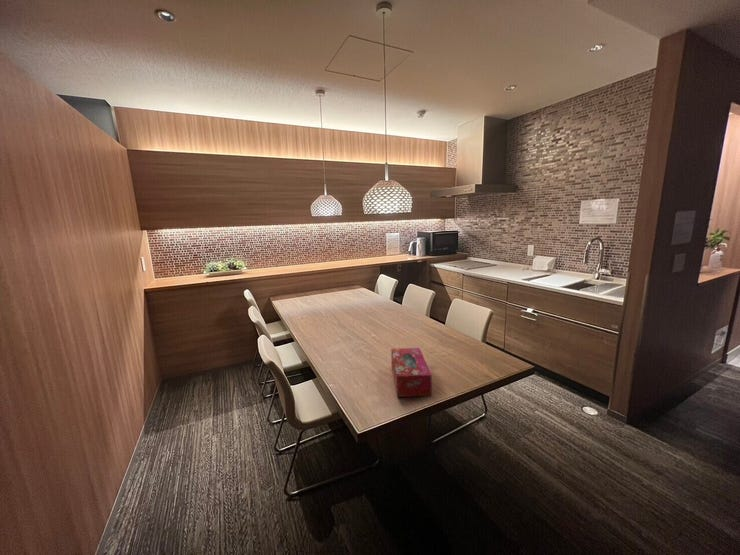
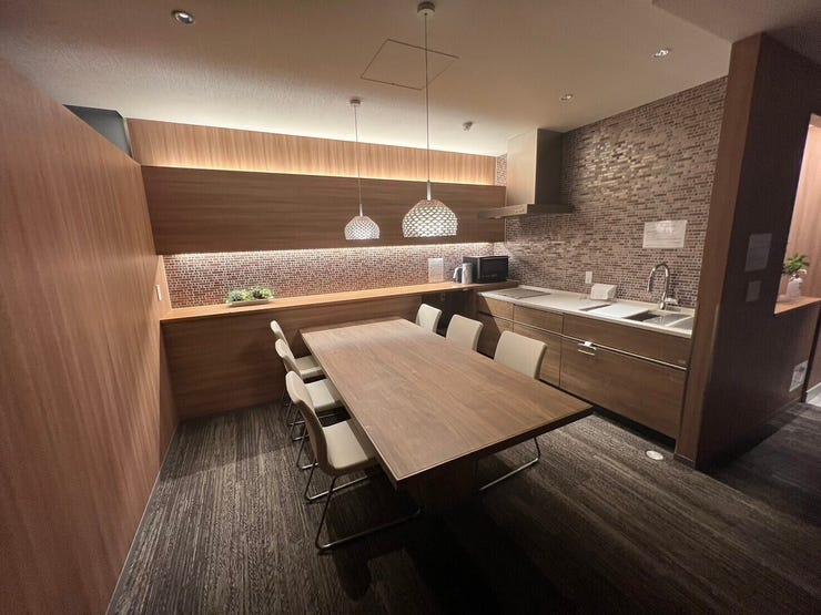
- tissue box [390,347,433,398]
